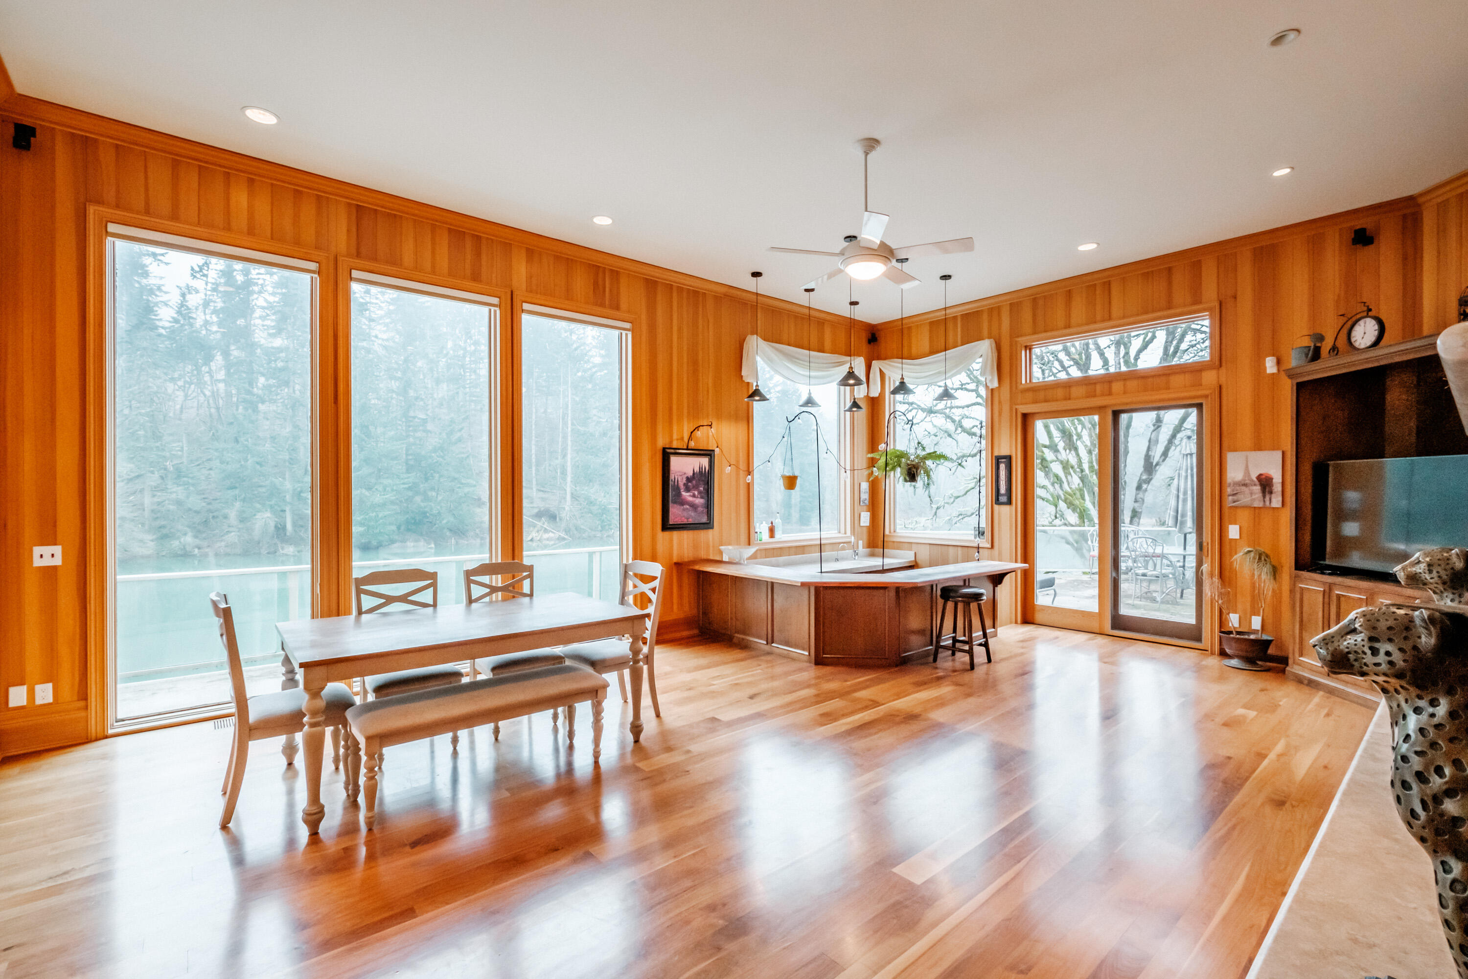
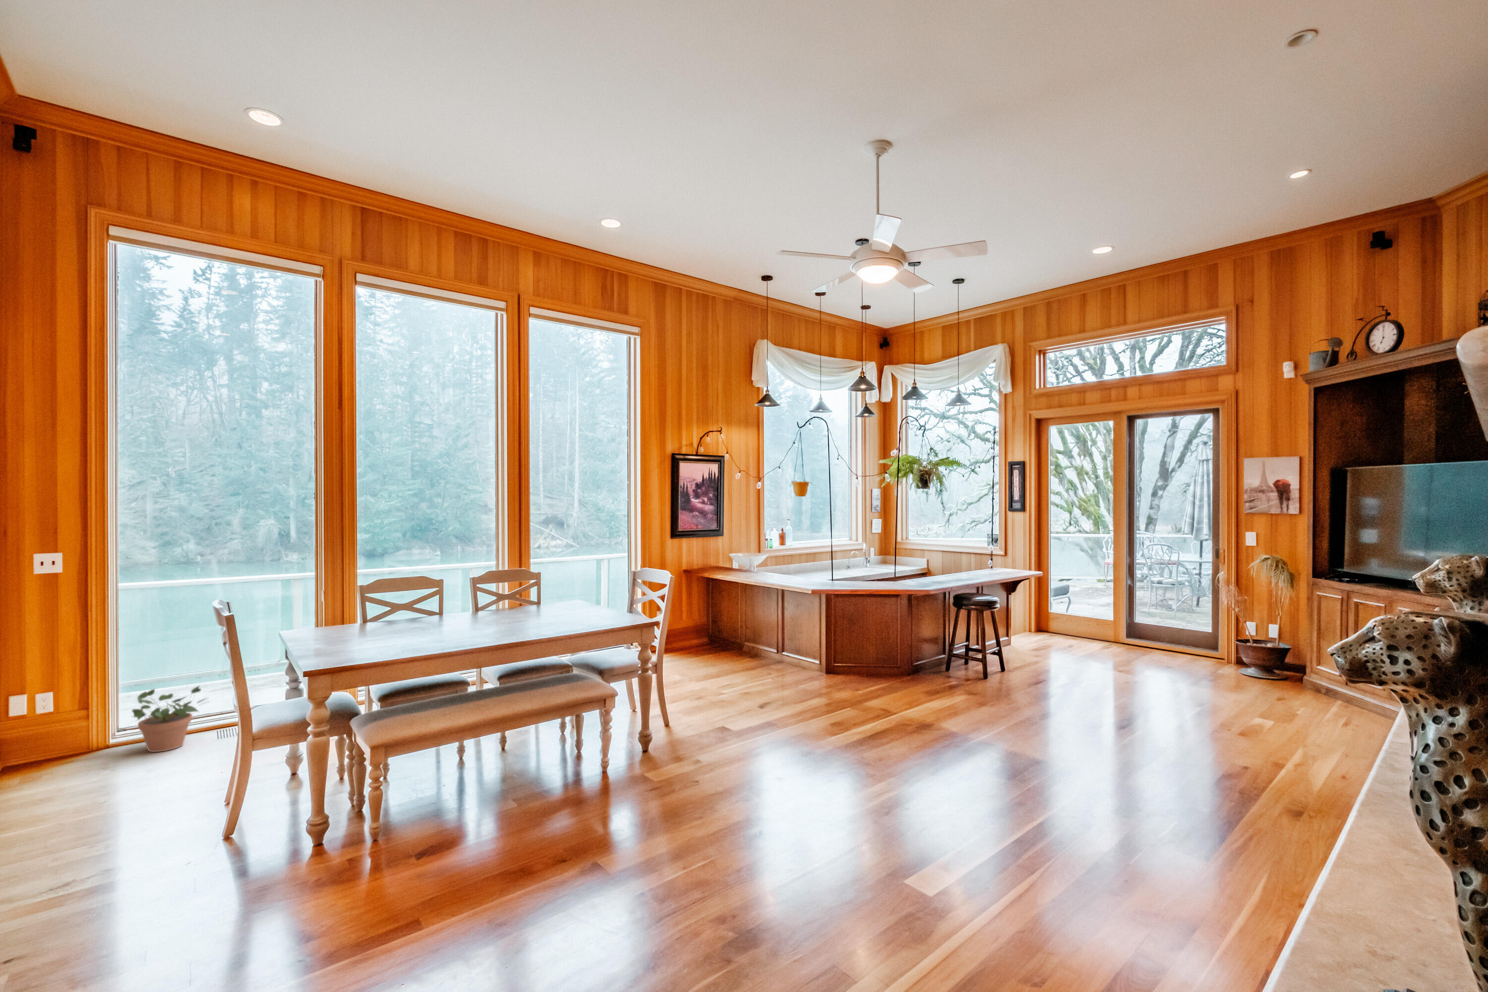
+ potted plant [131,685,210,753]
